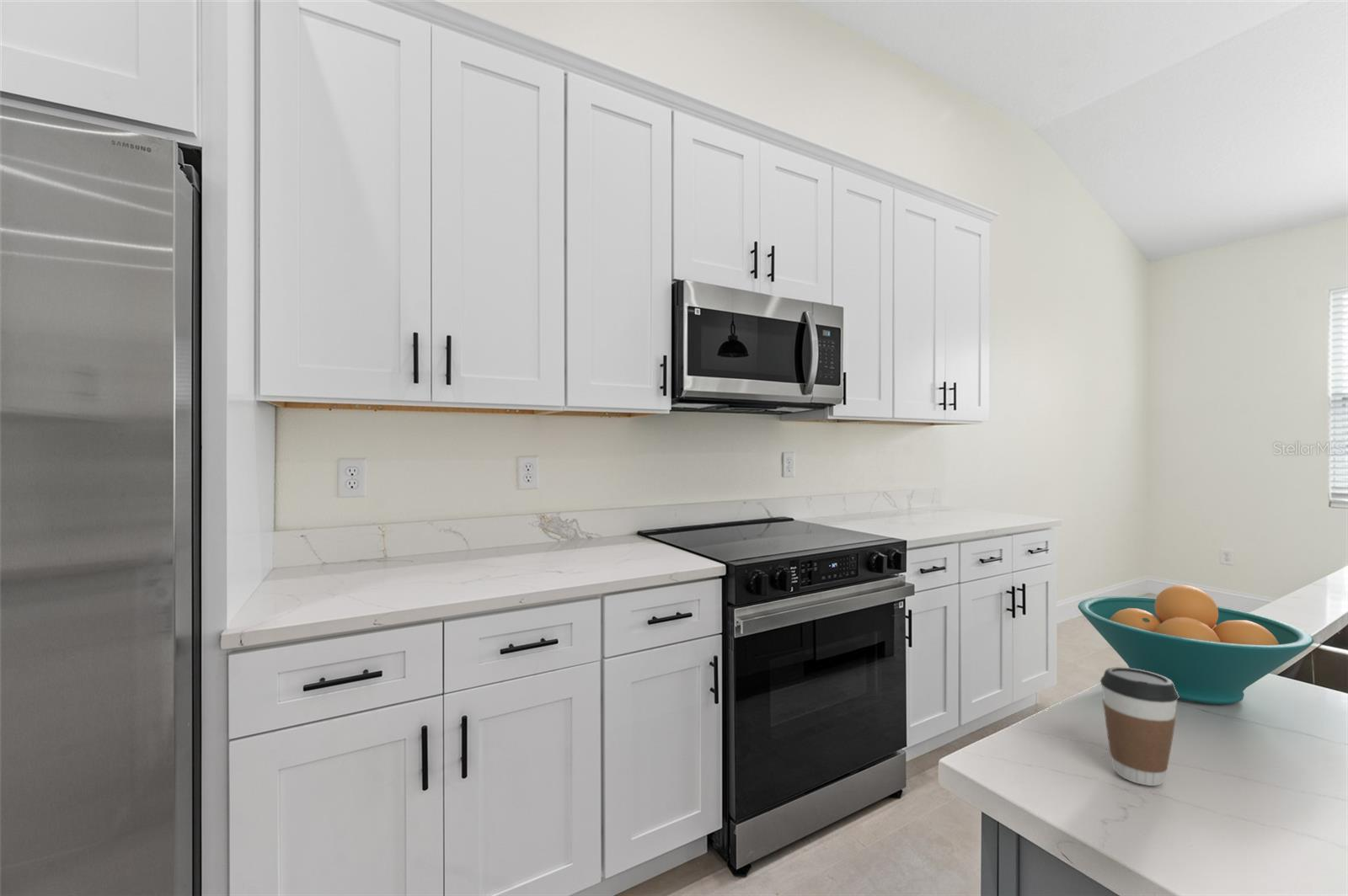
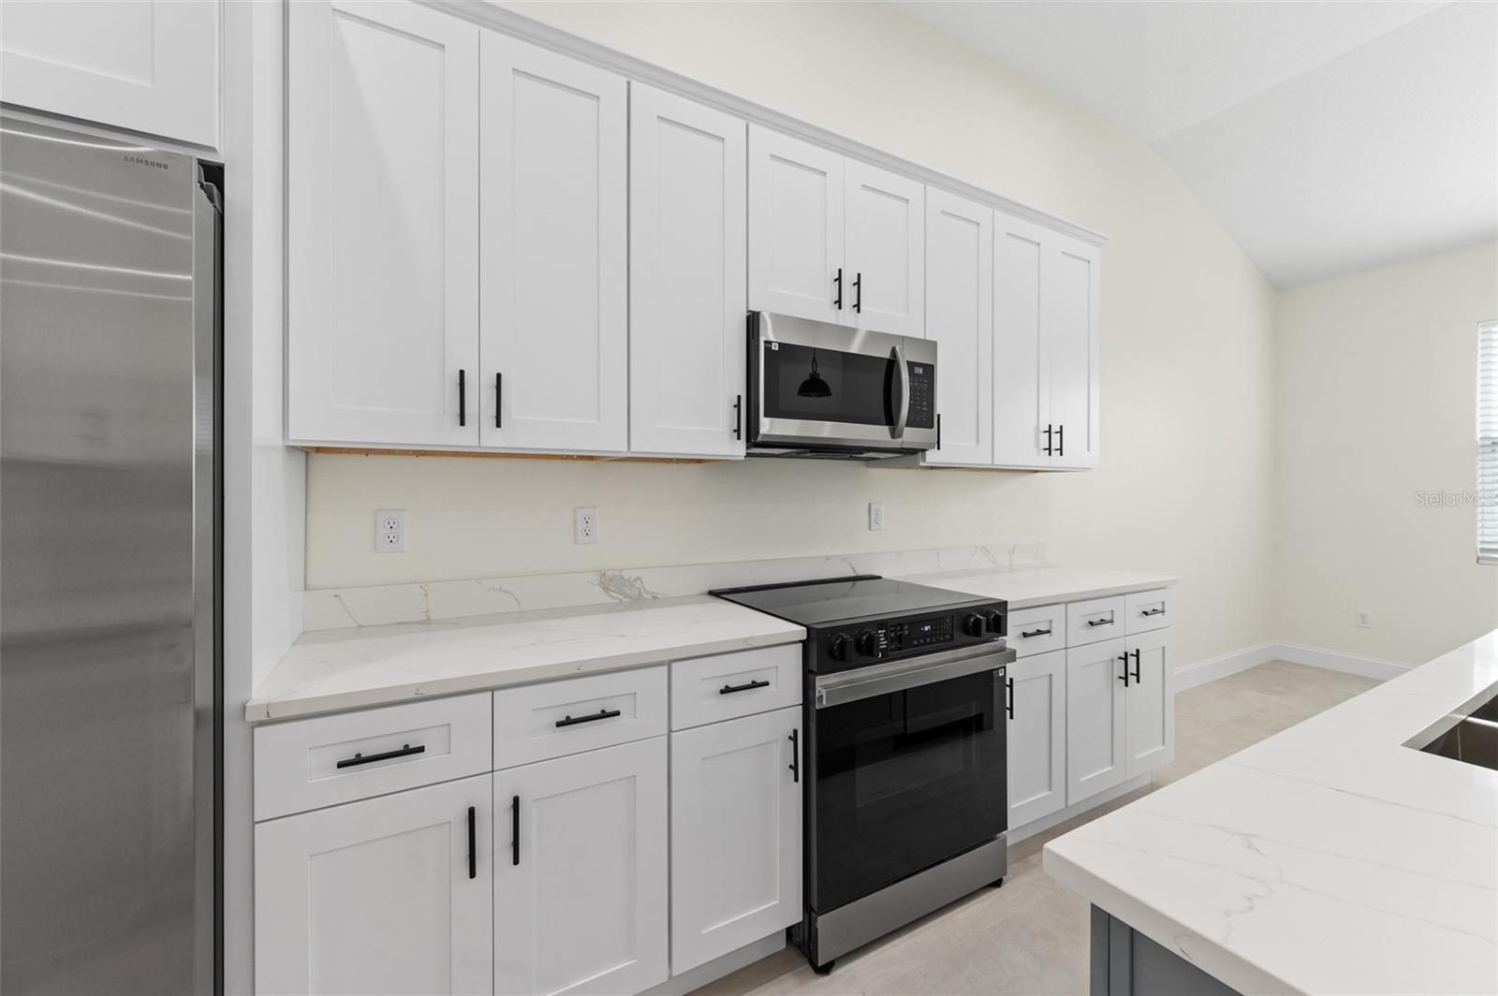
- fruit bowl [1078,584,1314,705]
- coffee cup [1099,666,1180,787]
